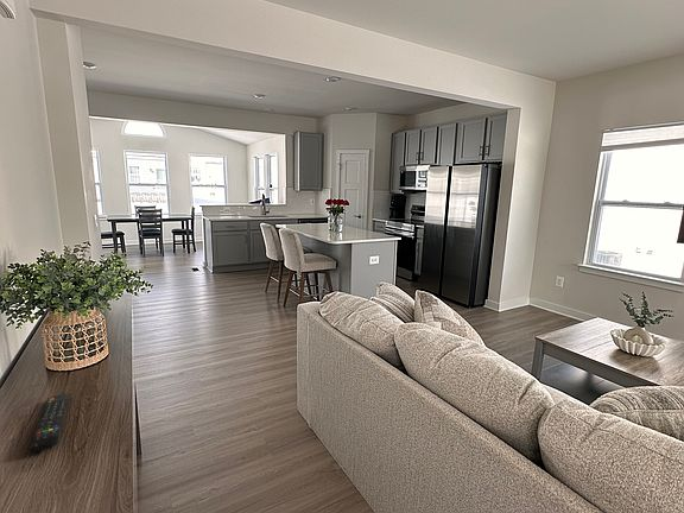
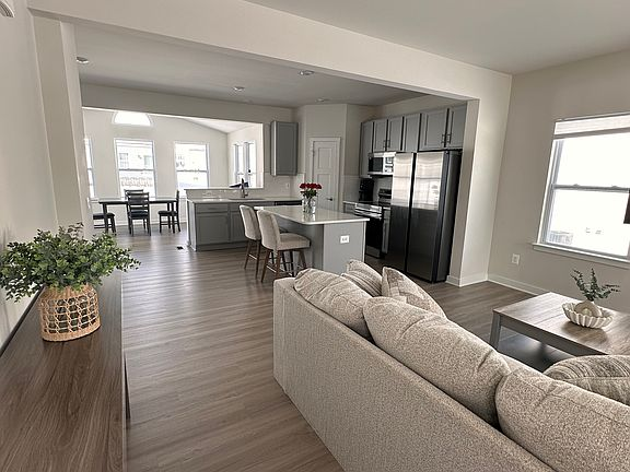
- remote control [27,393,71,452]
